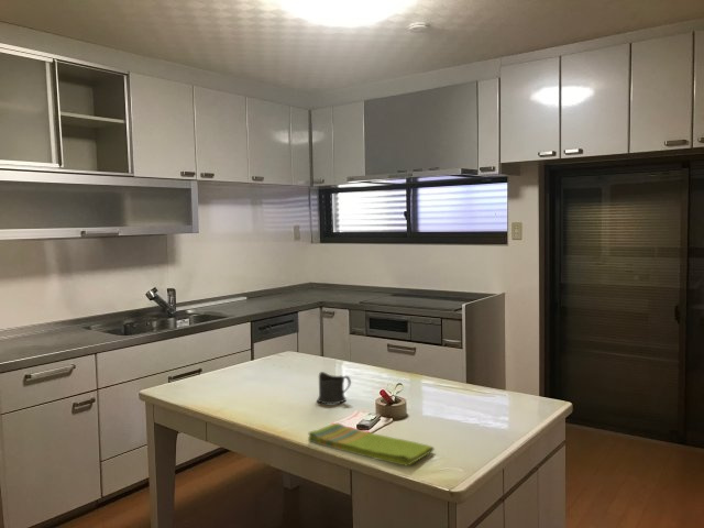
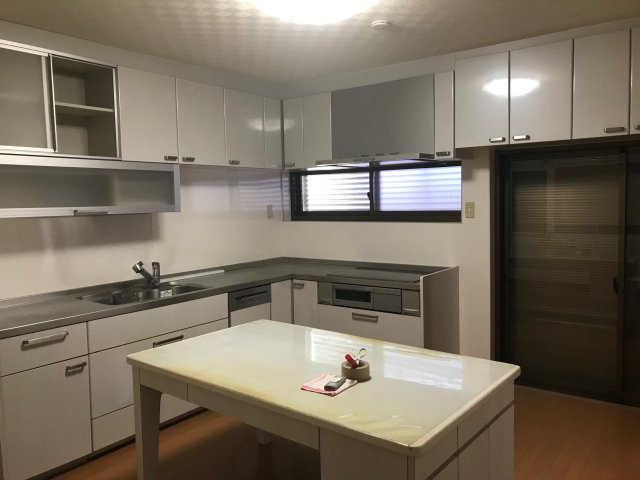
- cup [316,371,352,405]
- dish towel [307,422,435,468]
